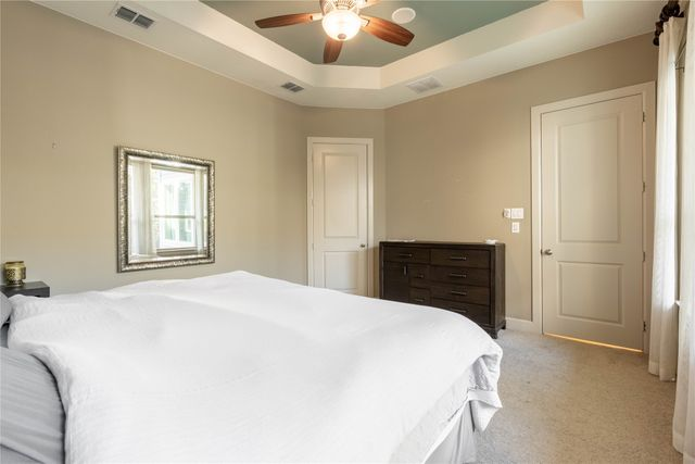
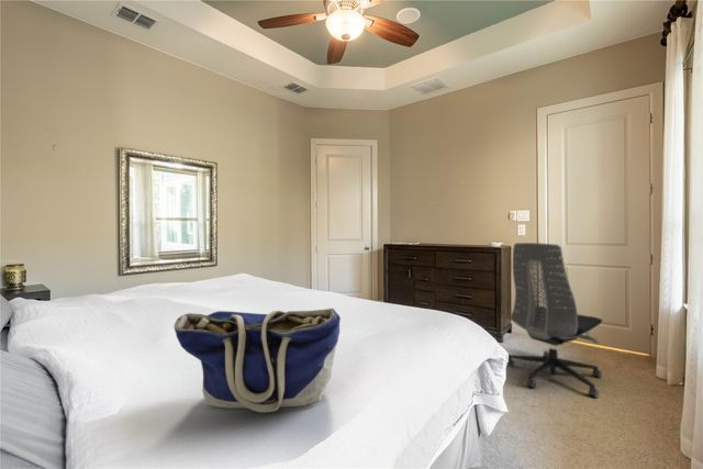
+ office chair [506,242,603,399]
+ tote bag [172,308,342,414]
